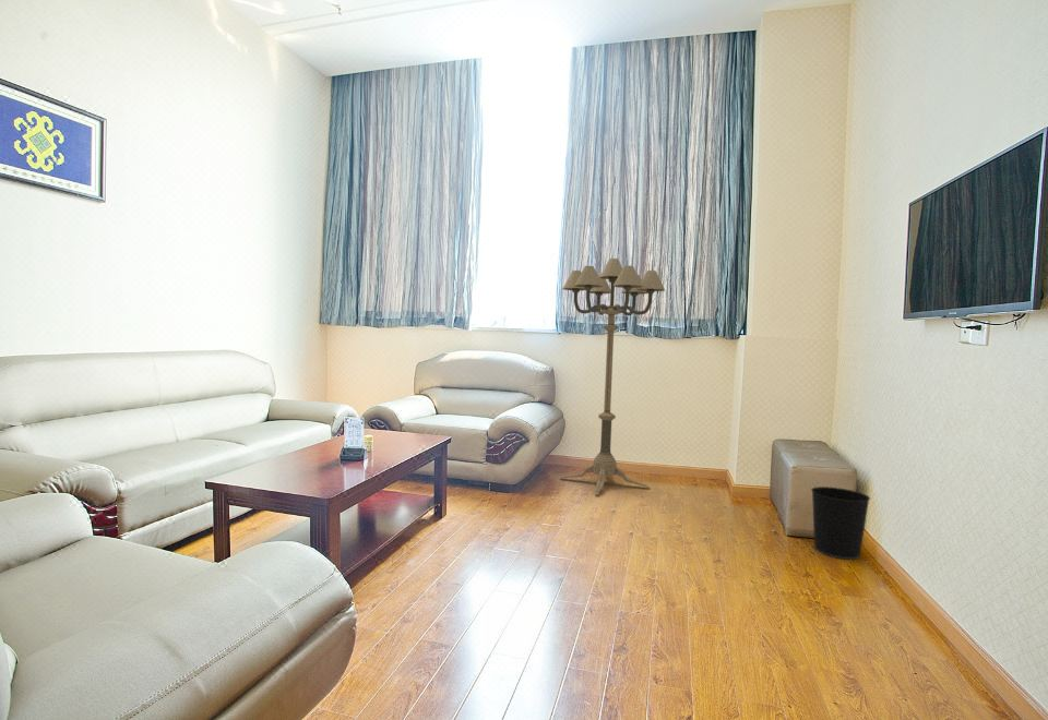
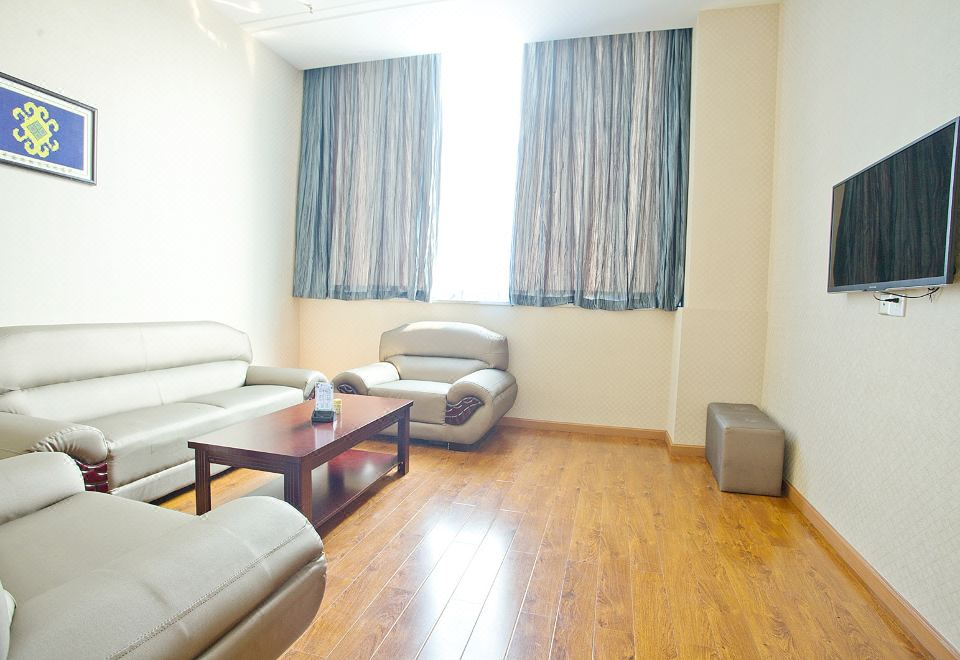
- floor lamp [559,257,666,496]
- wastebasket [810,485,871,561]
